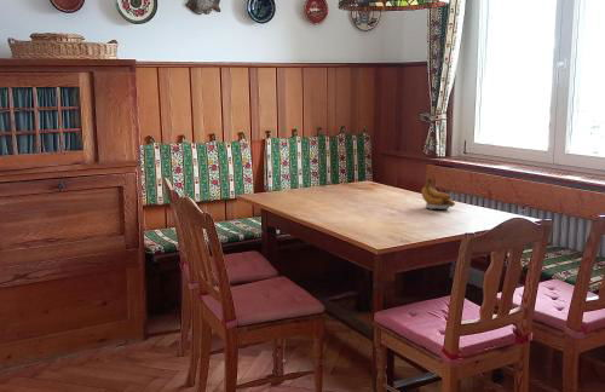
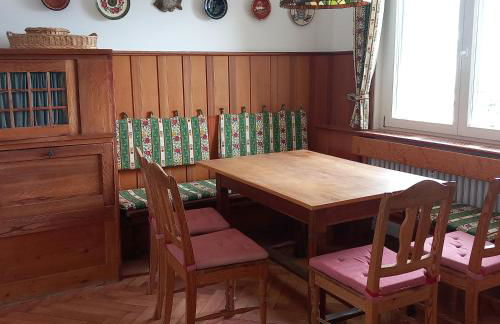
- banana [420,177,456,211]
